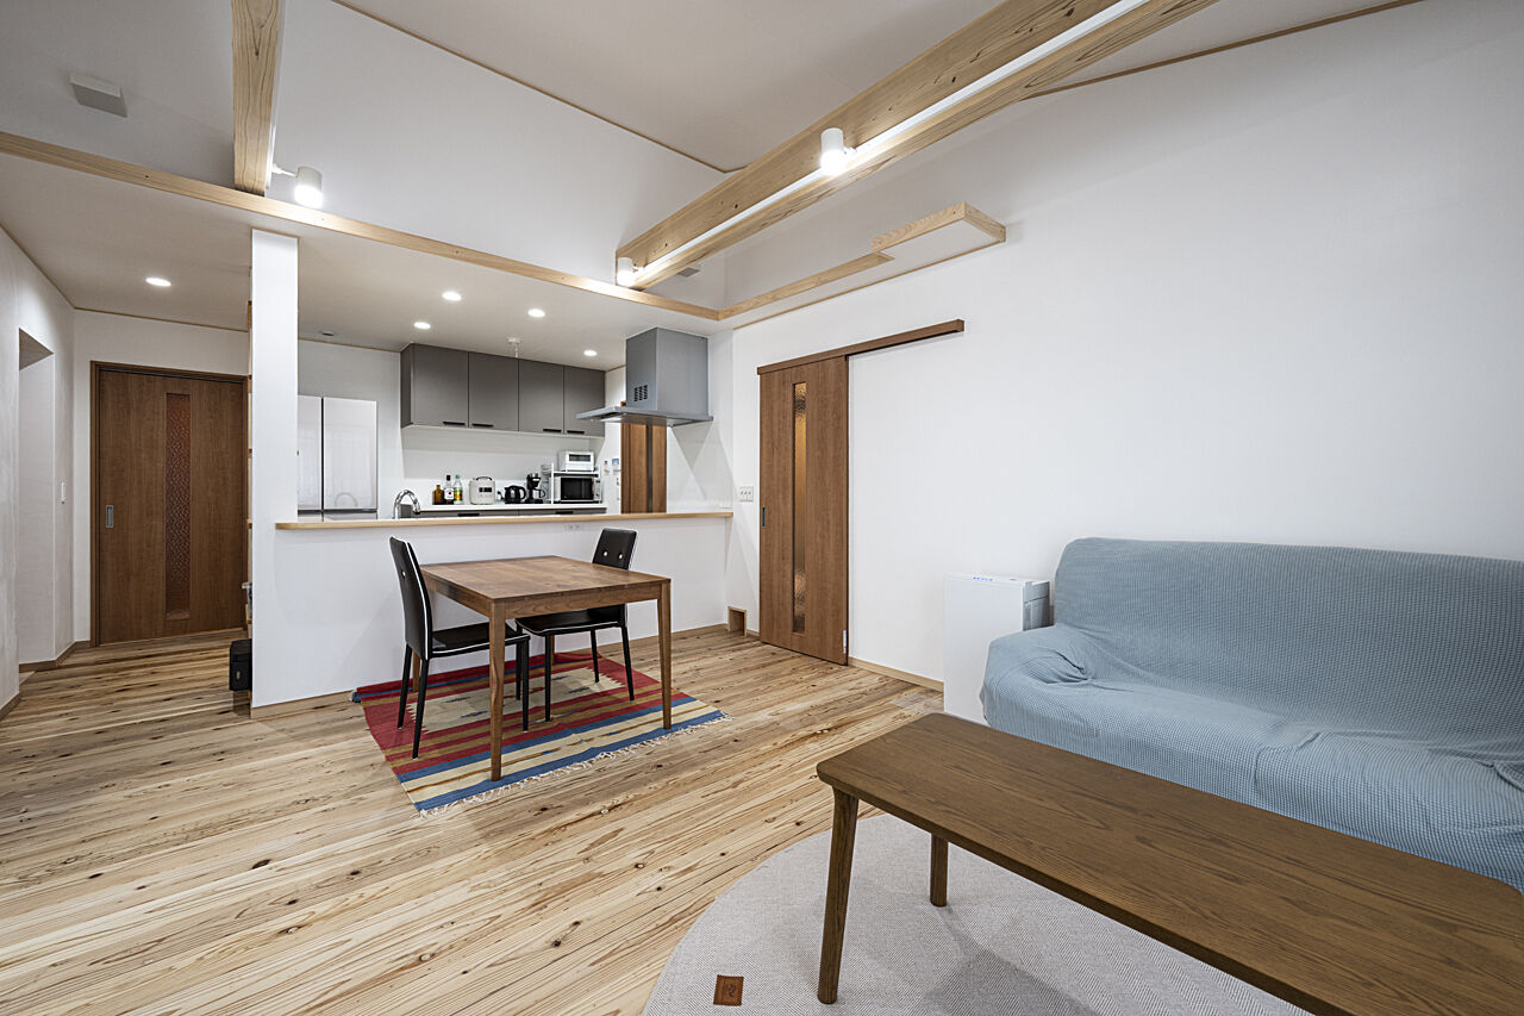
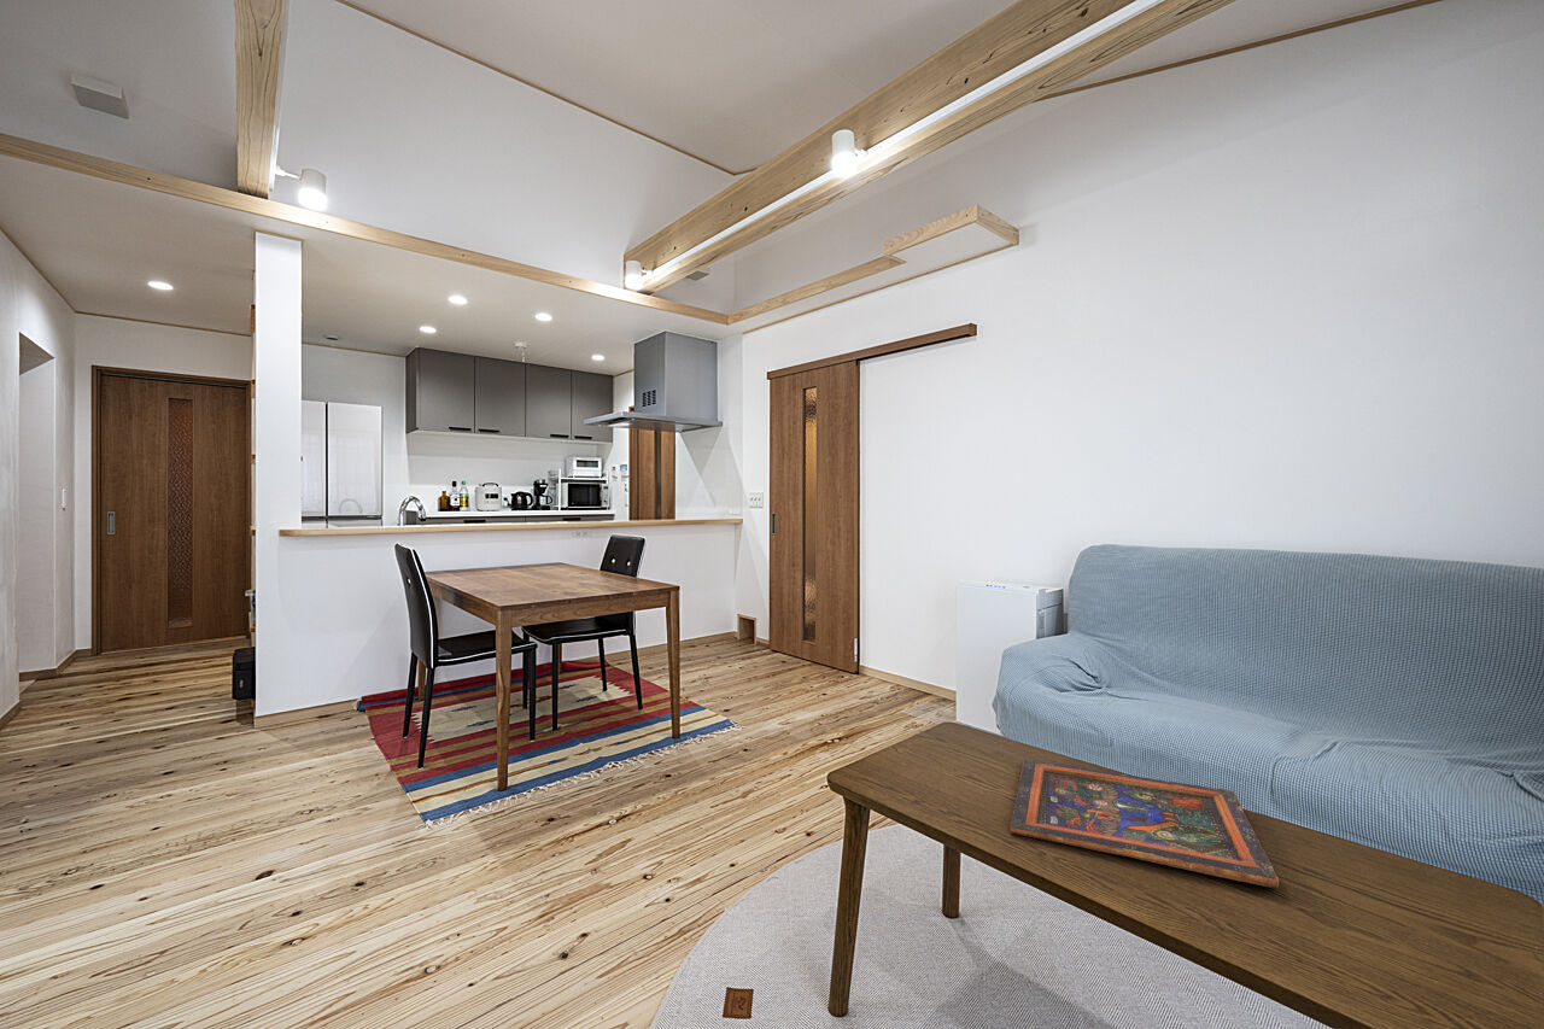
+ painted panel [1008,759,1280,889]
